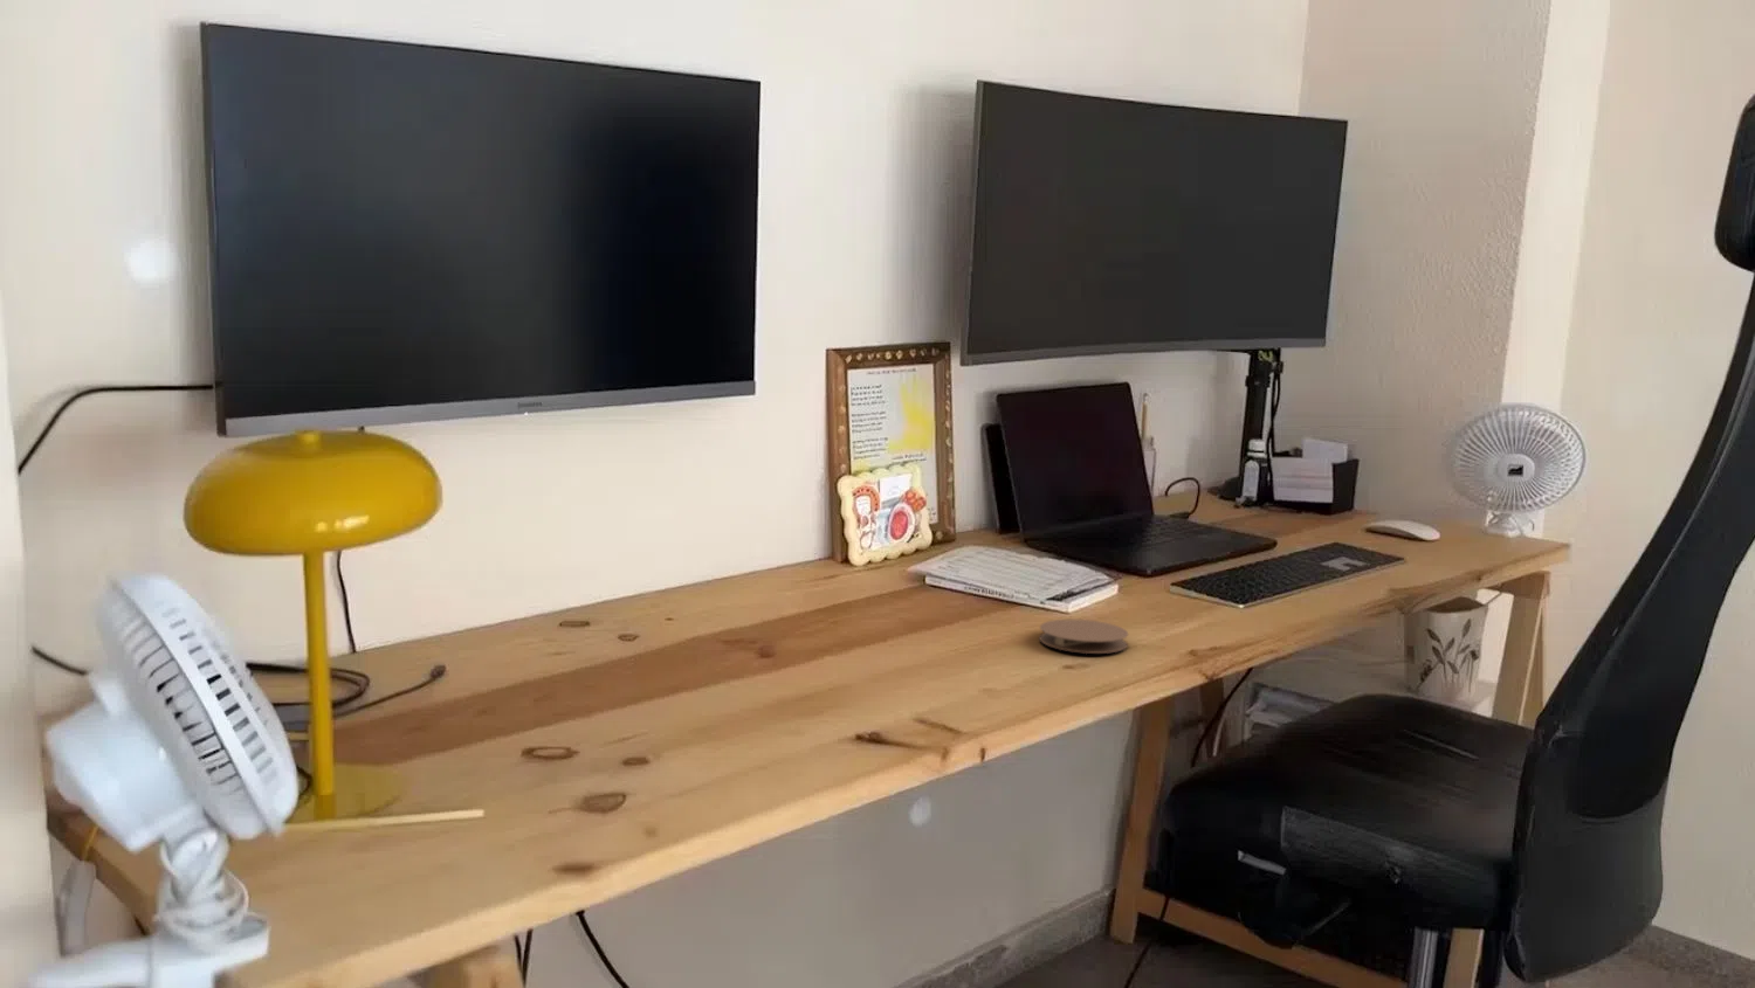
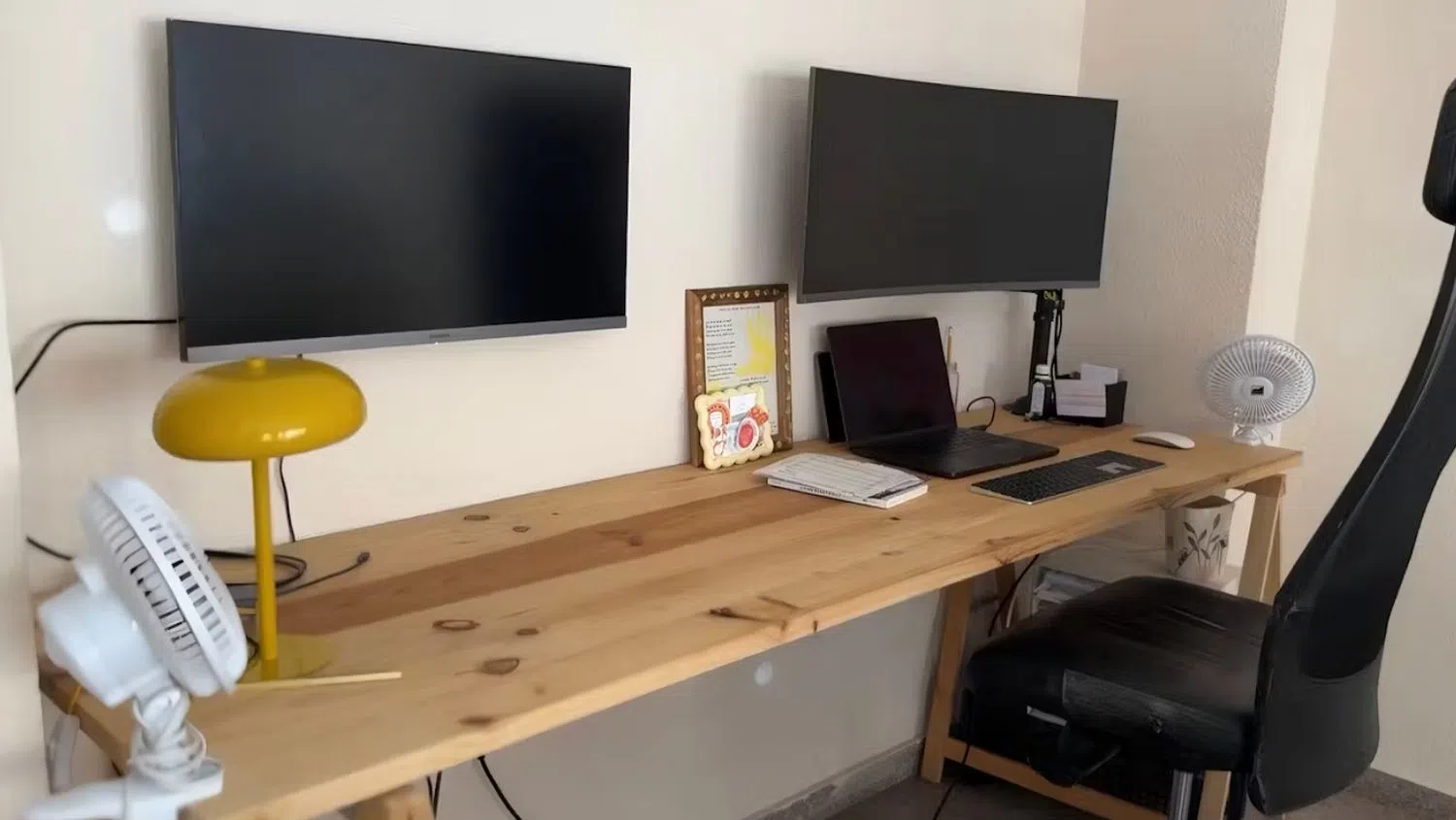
- coaster [1038,618,1129,654]
